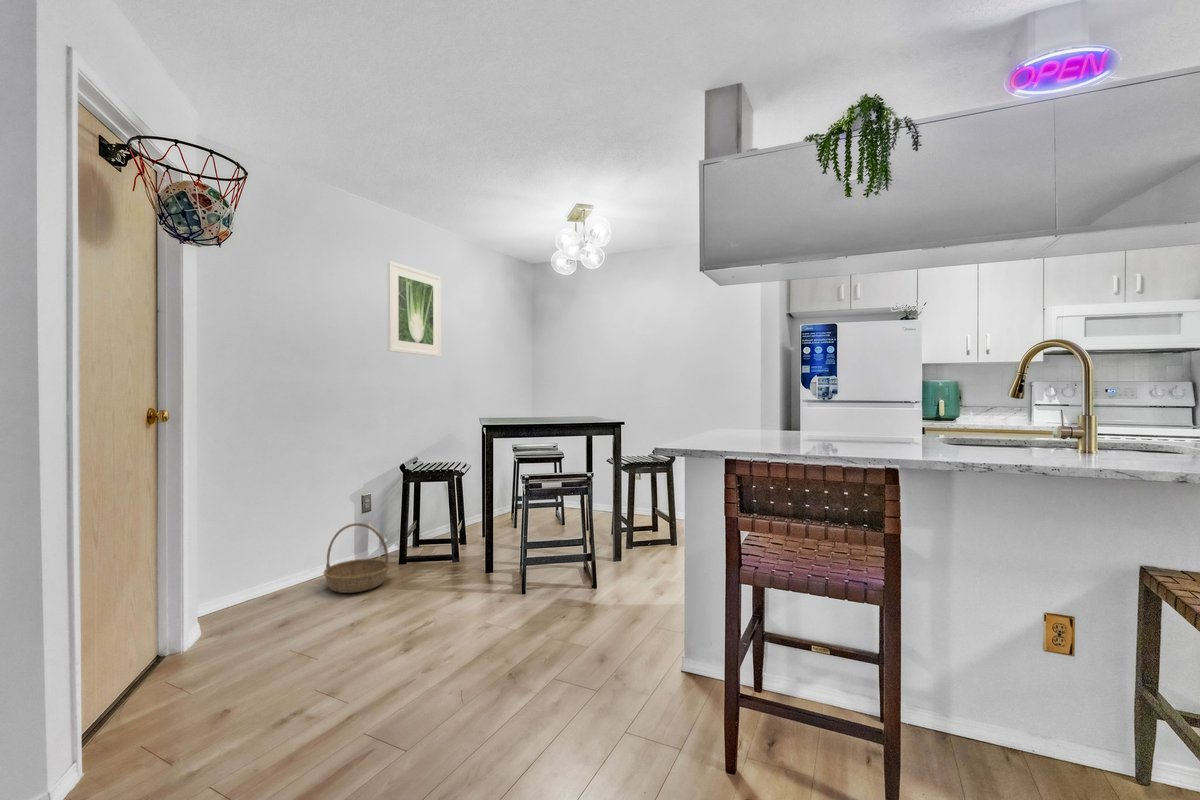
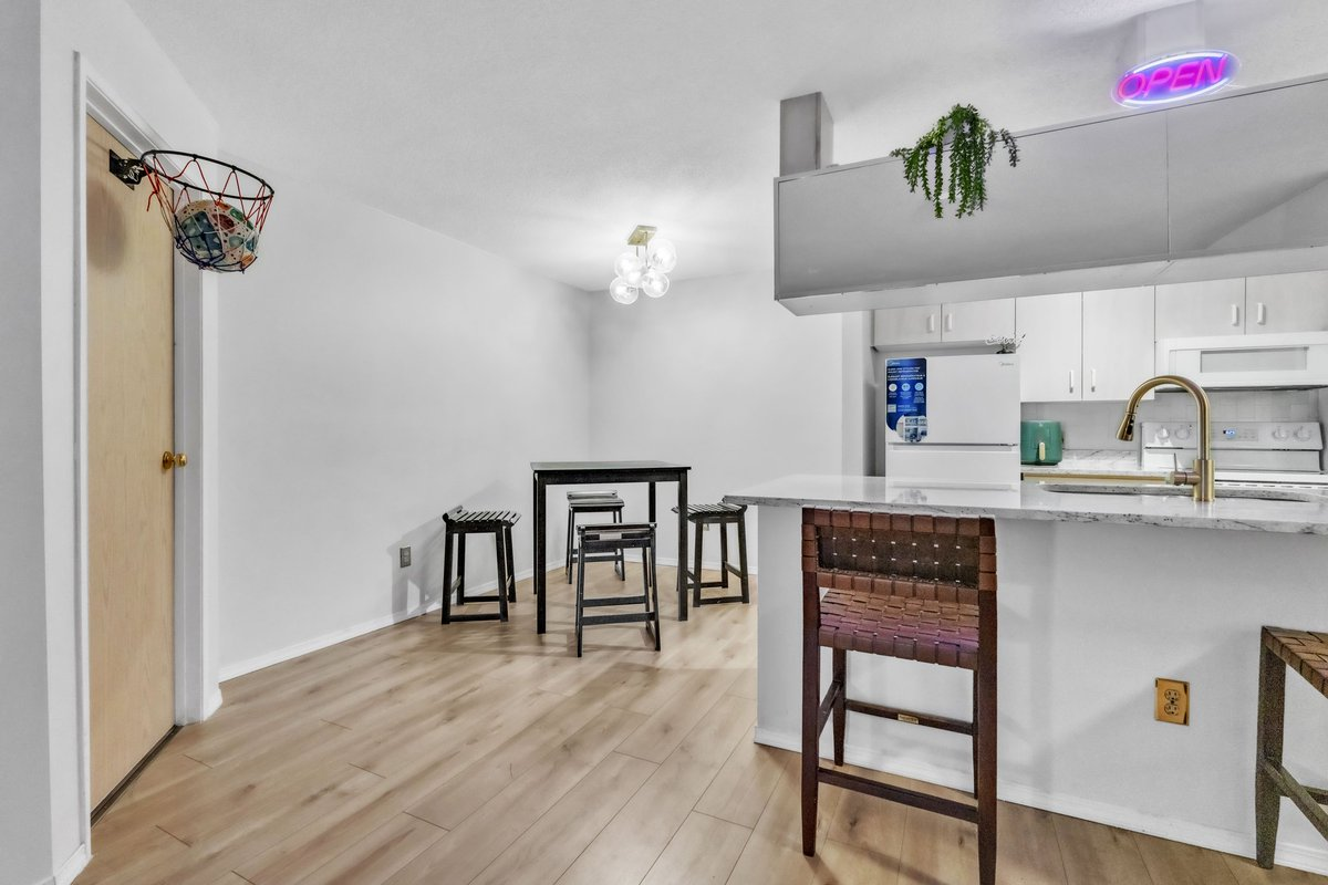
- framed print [387,260,442,358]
- basket [323,522,391,594]
